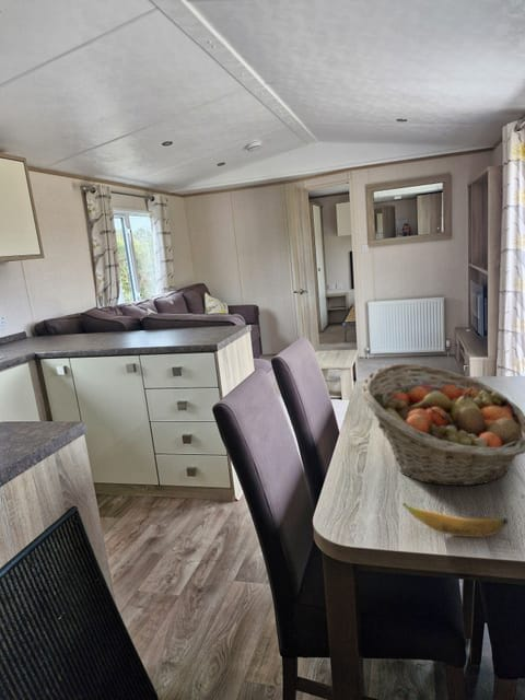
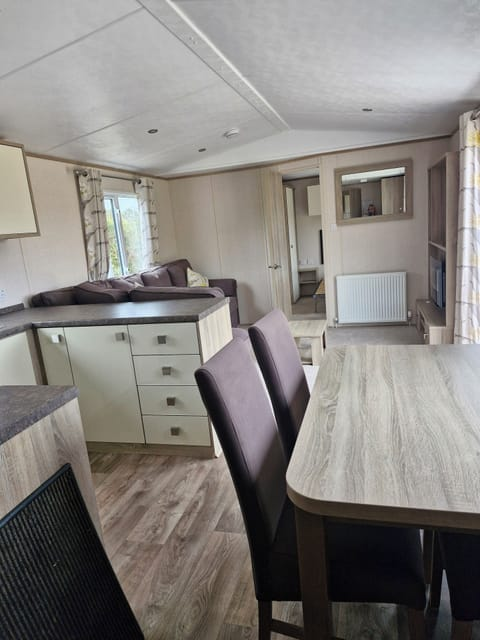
- banana [401,502,510,538]
- fruit basket [361,363,525,487]
